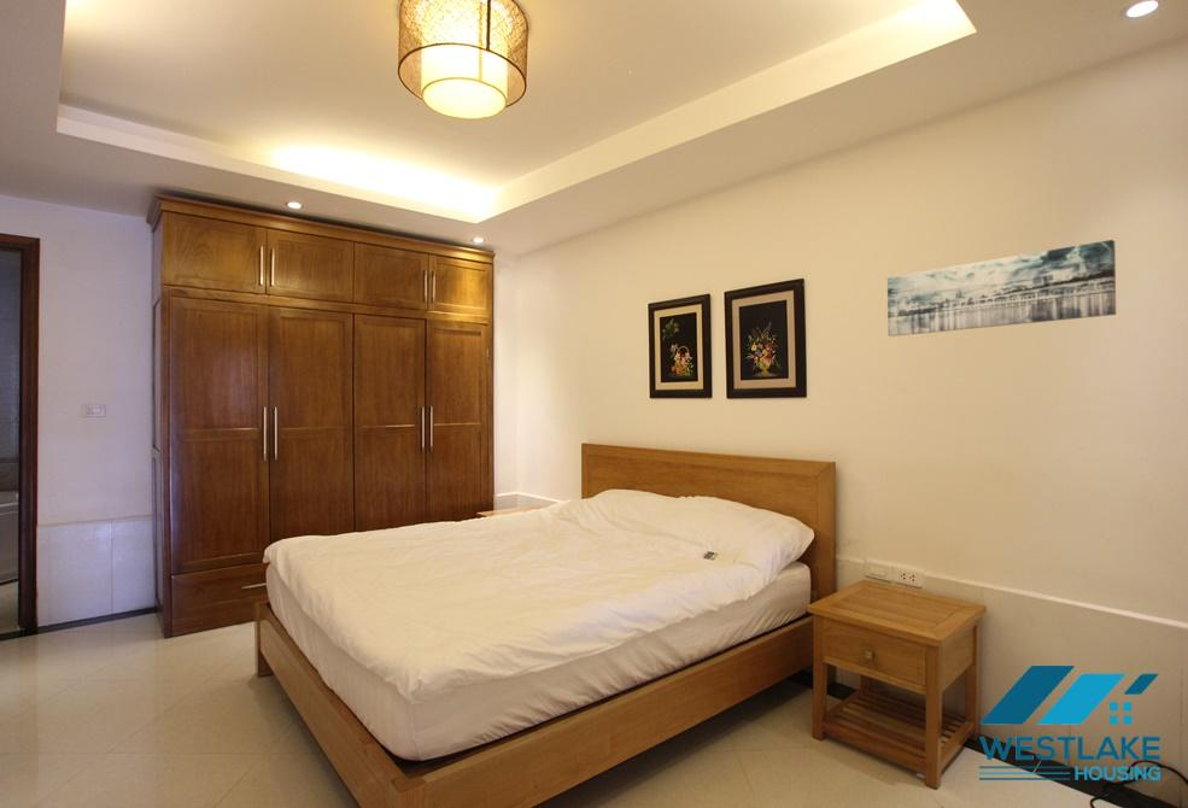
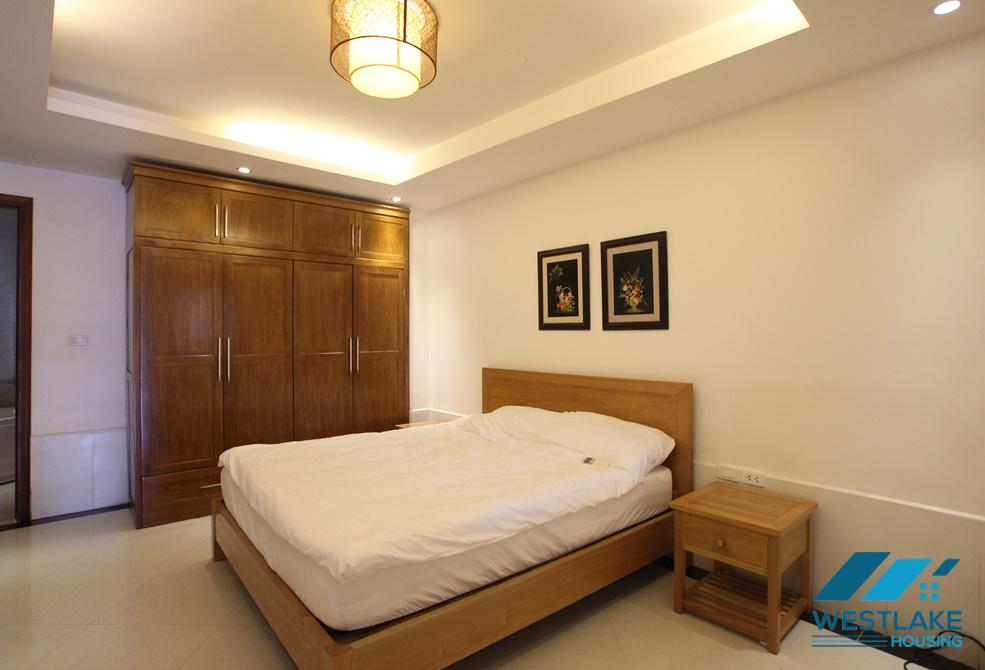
- wall art [886,239,1117,338]
